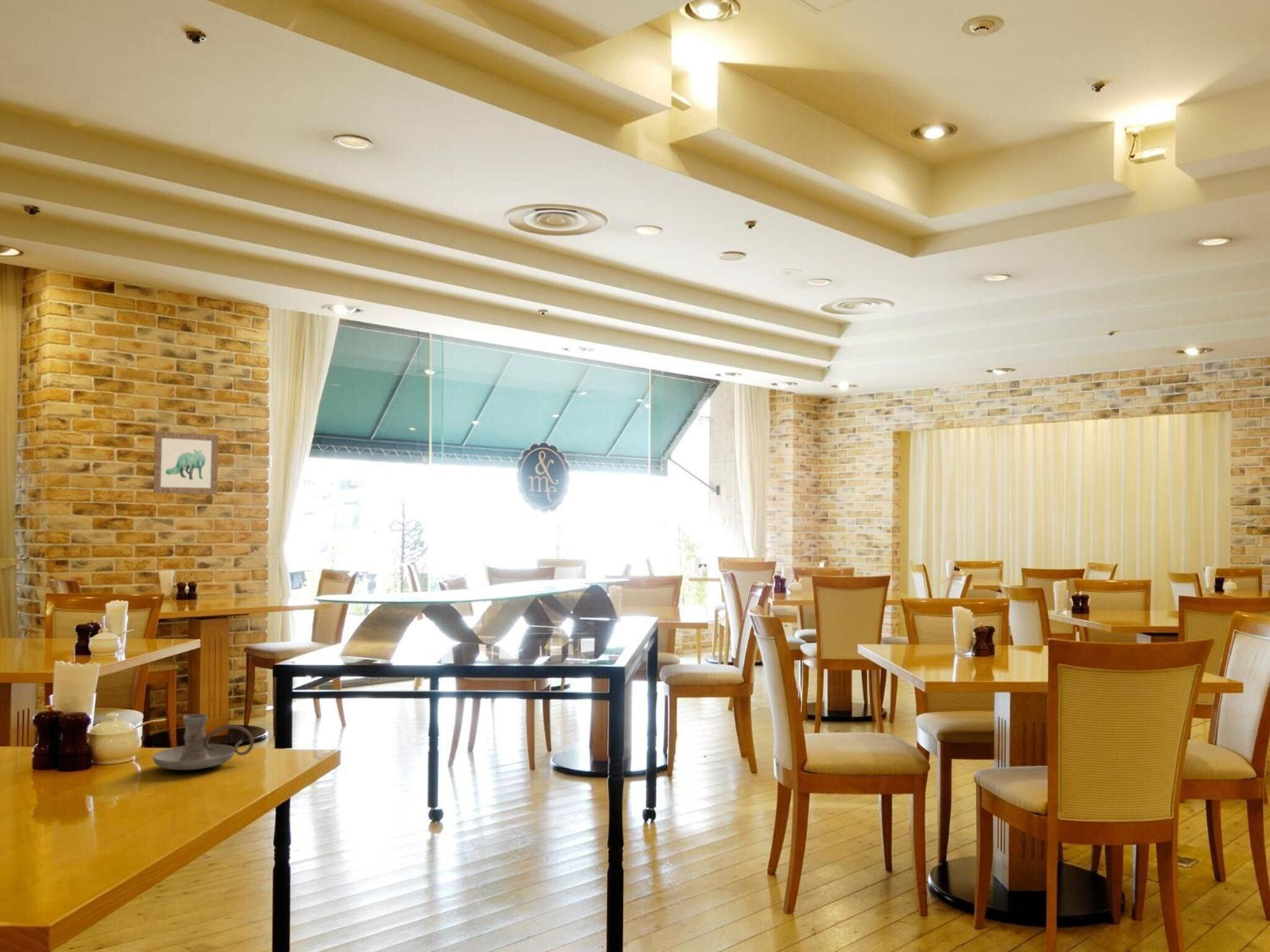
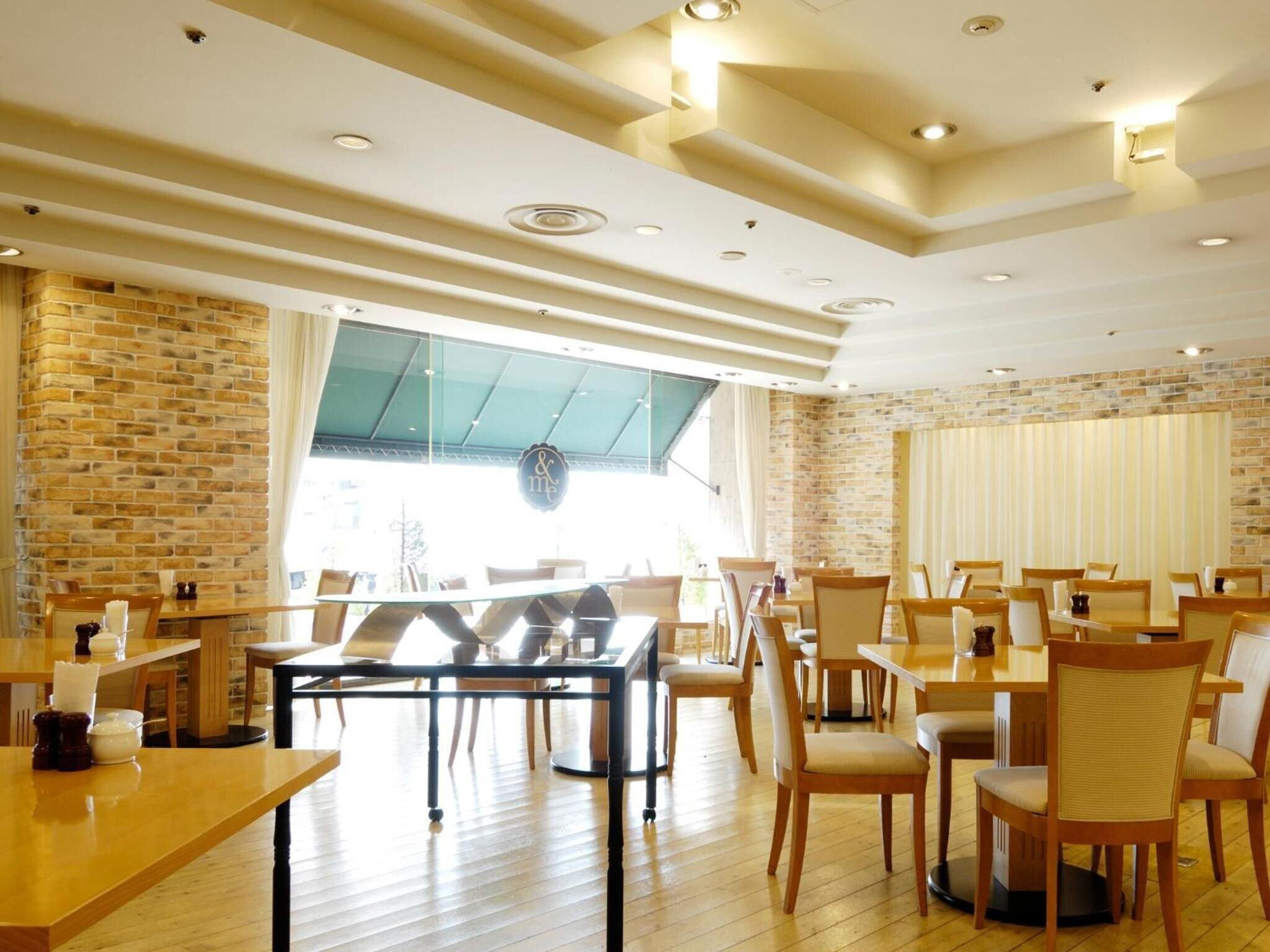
- wall art [153,431,219,495]
- candle holder [152,713,254,770]
